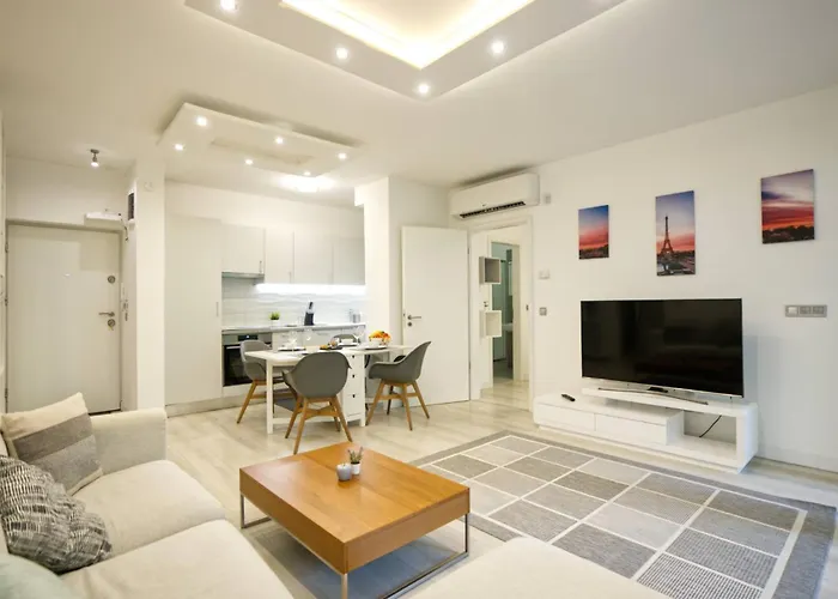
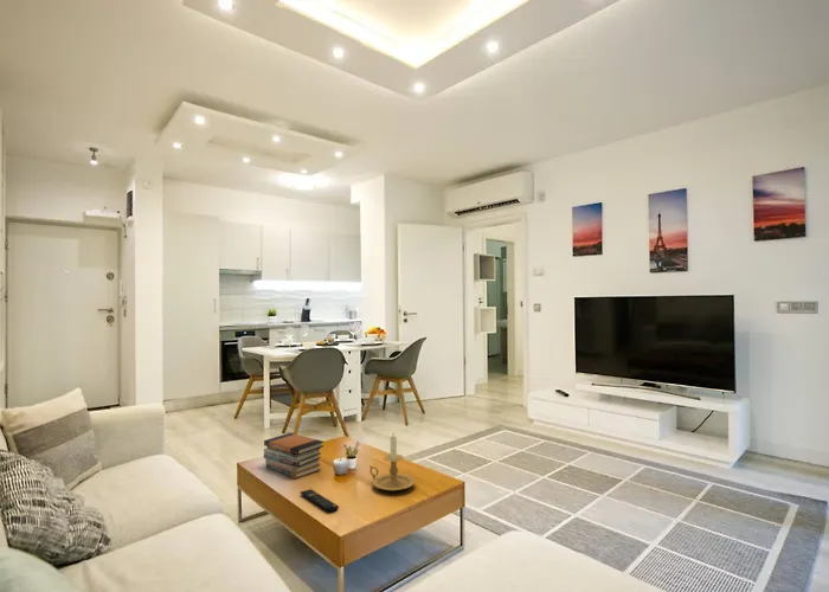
+ candle holder [368,432,416,493]
+ book stack [263,432,324,480]
+ remote control [300,488,340,513]
